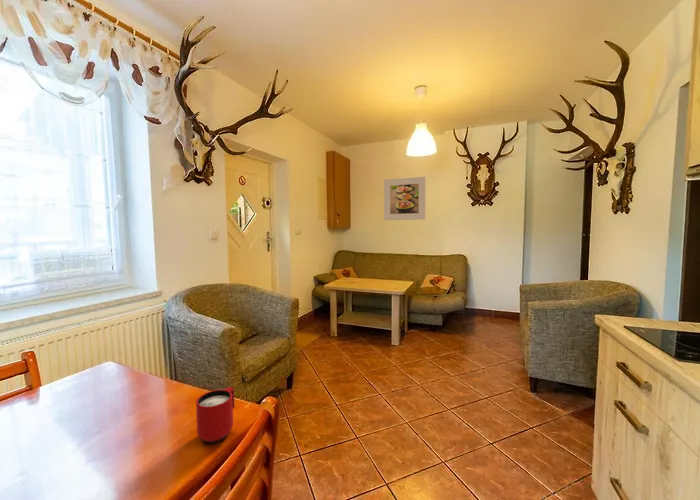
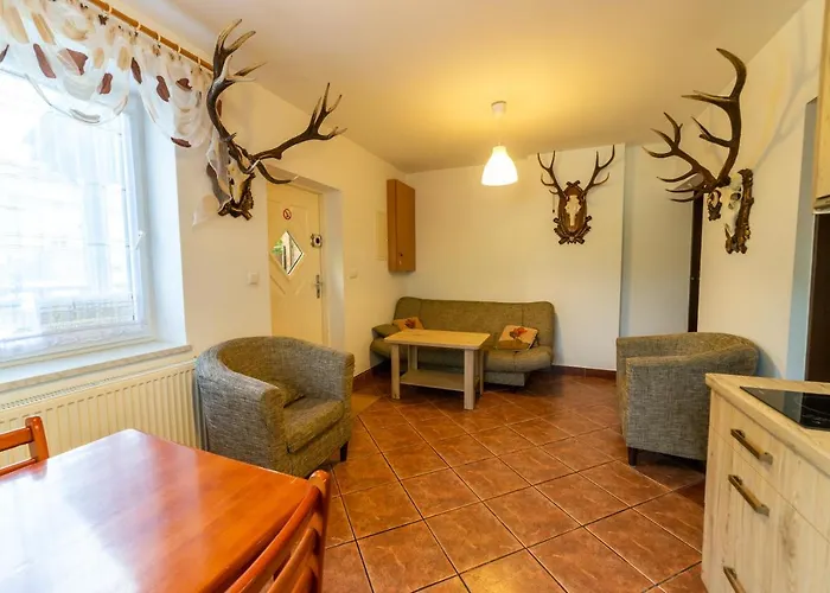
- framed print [383,176,426,221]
- mug [195,386,235,444]
